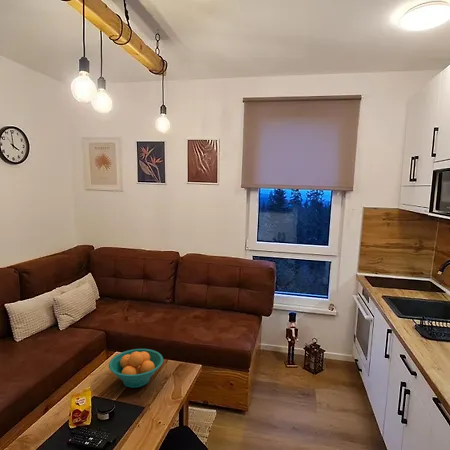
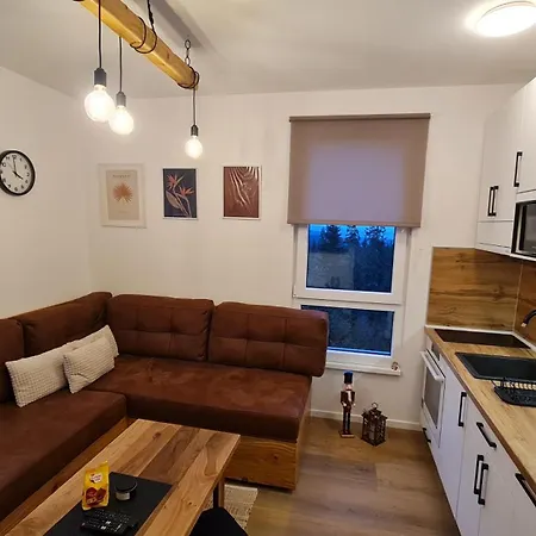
- fruit bowl [108,348,164,389]
